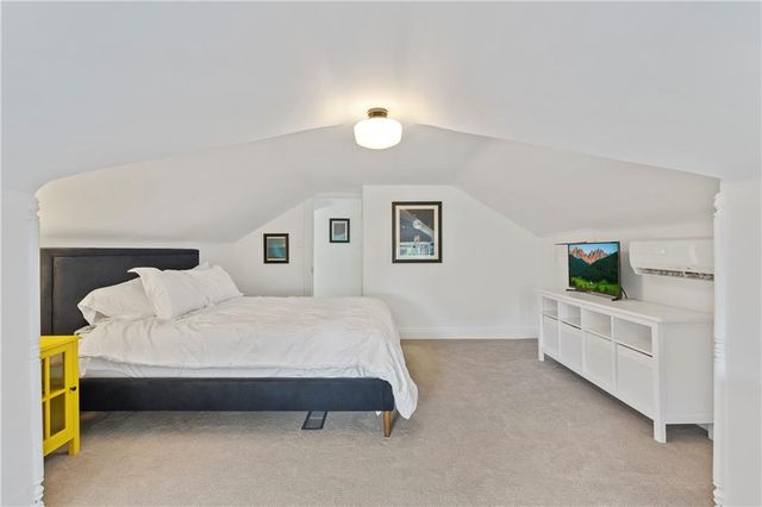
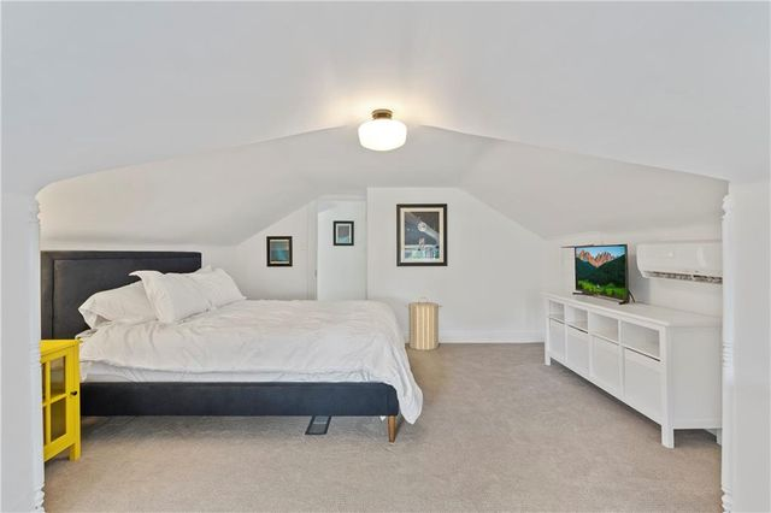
+ laundry hamper [405,296,443,352]
